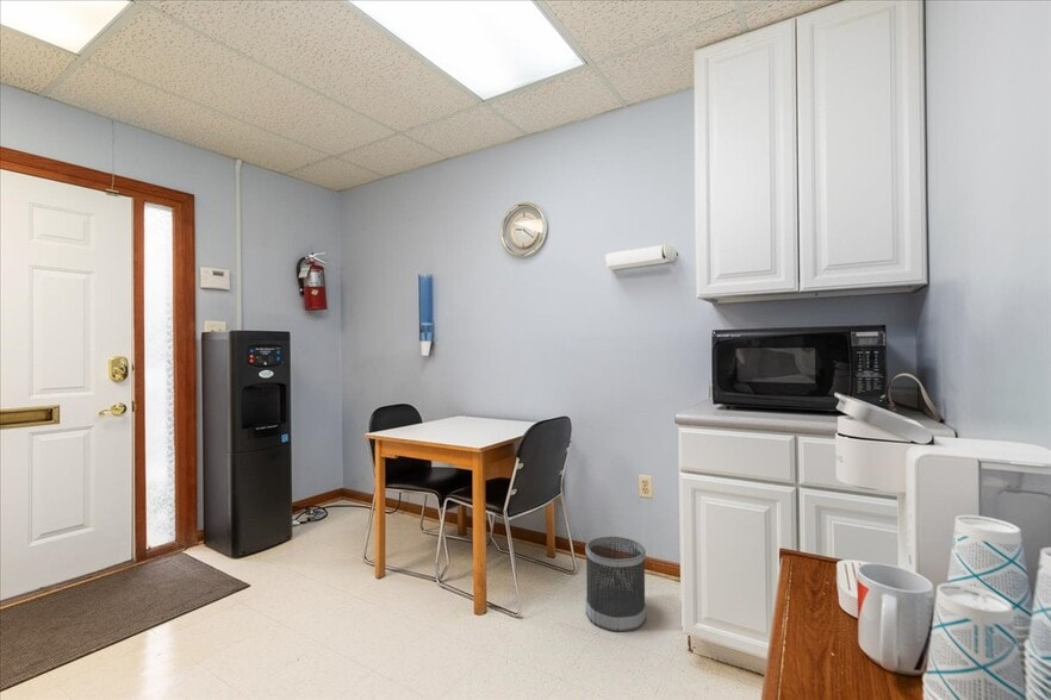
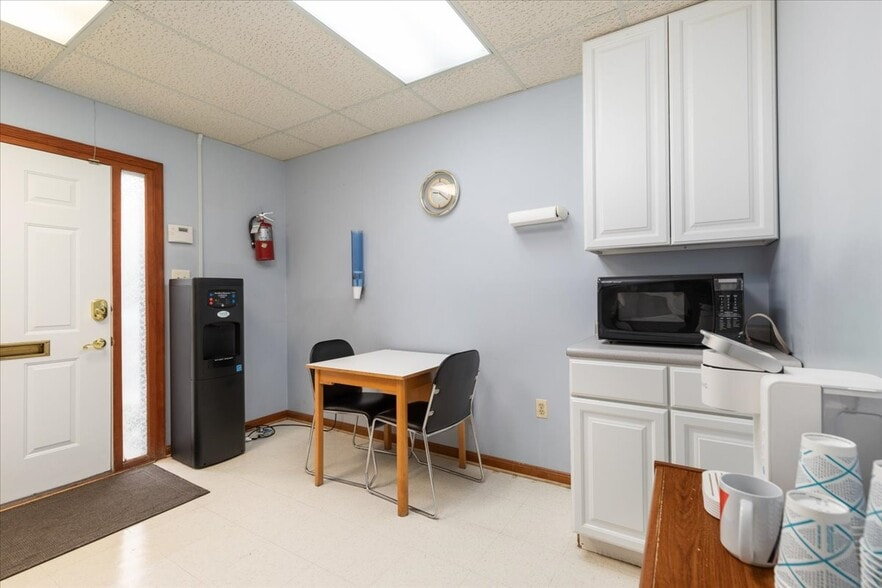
- wastebasket [584,536,647,633]
